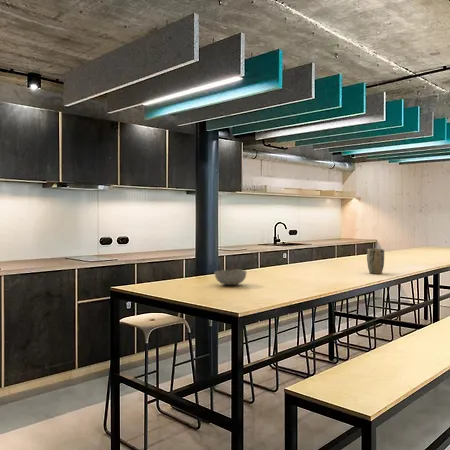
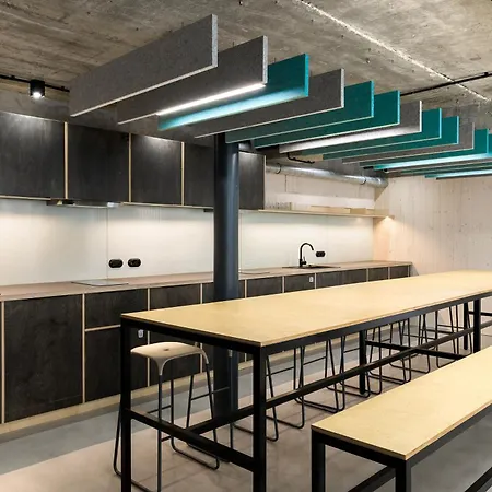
- bowl [214,268,247,286]
- plant pot [366,248,385,275]
